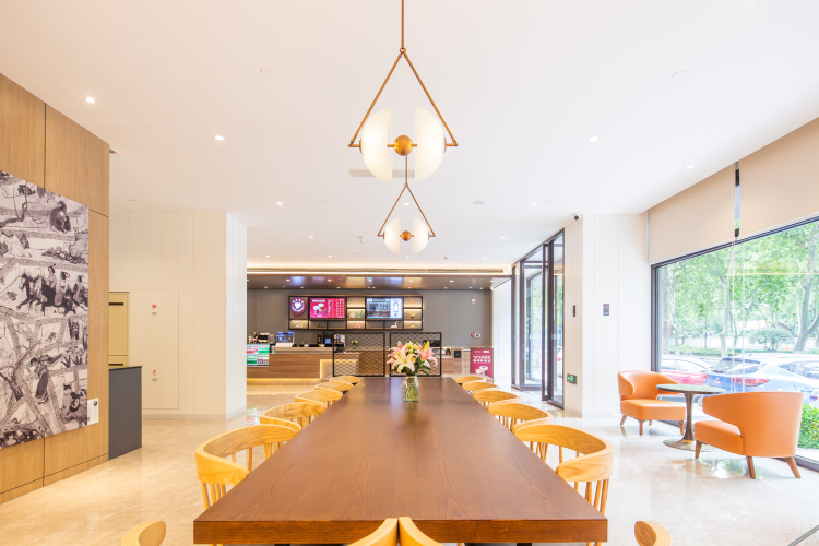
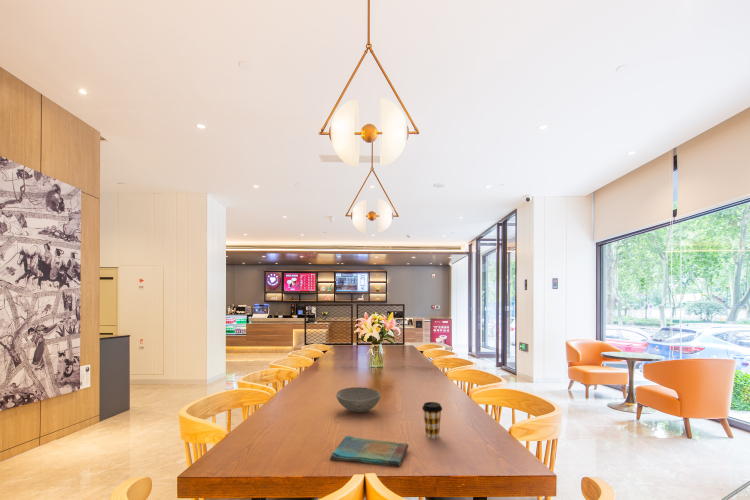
+ dish towel [329,435,410,468]
+ bowl [335,386,381,413]
+ coffee cup [421,401,443,440]
